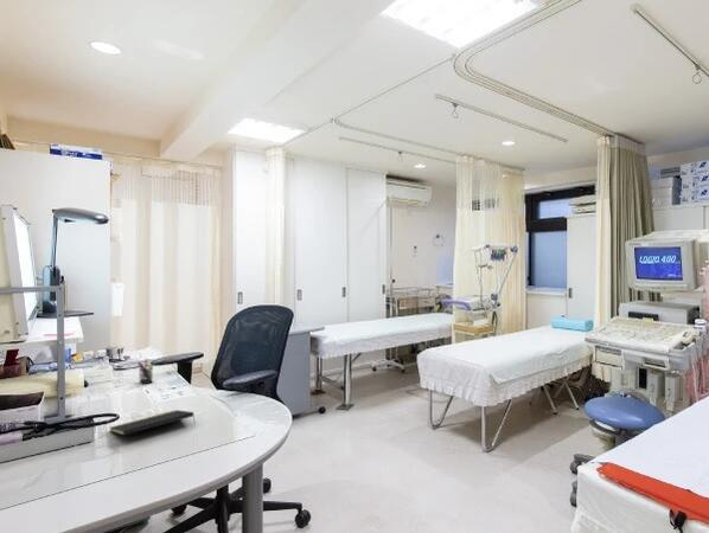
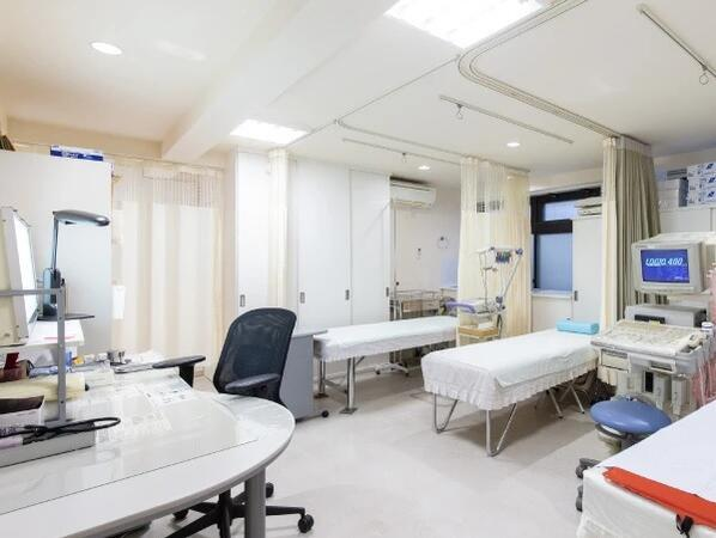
- notepad [109,409,197,437]
- pen holder [136,358,158,385]
